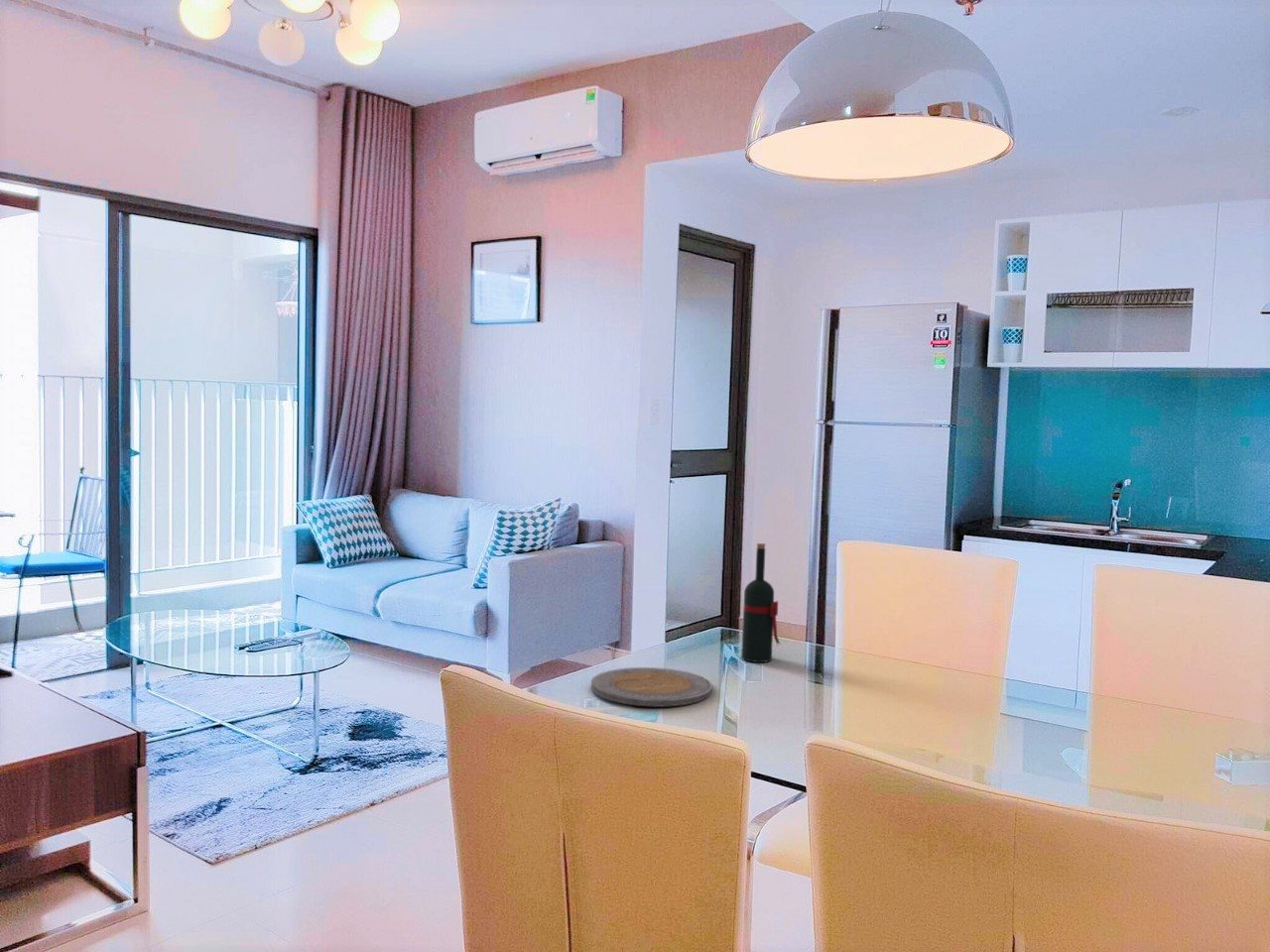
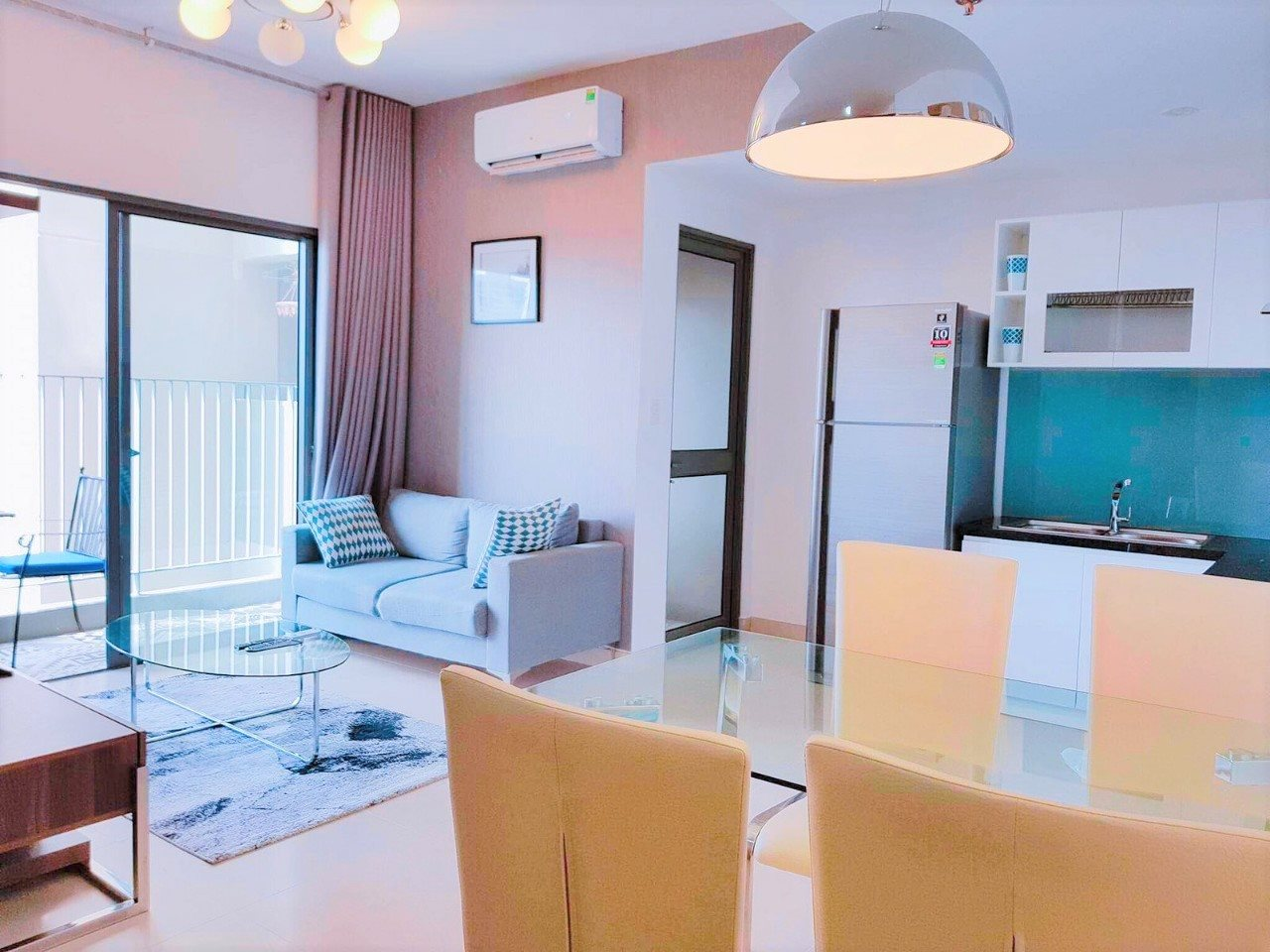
- wine bottle [740,542,782,663]
- plate [590,666,712,708]
